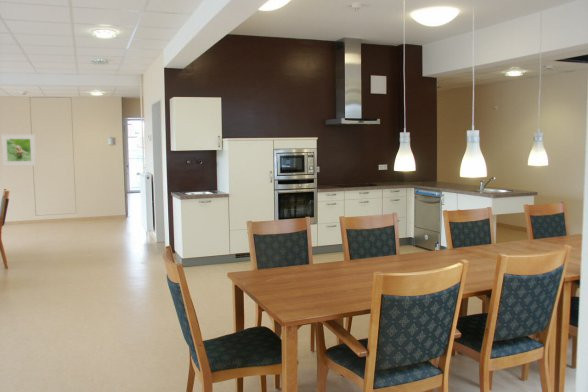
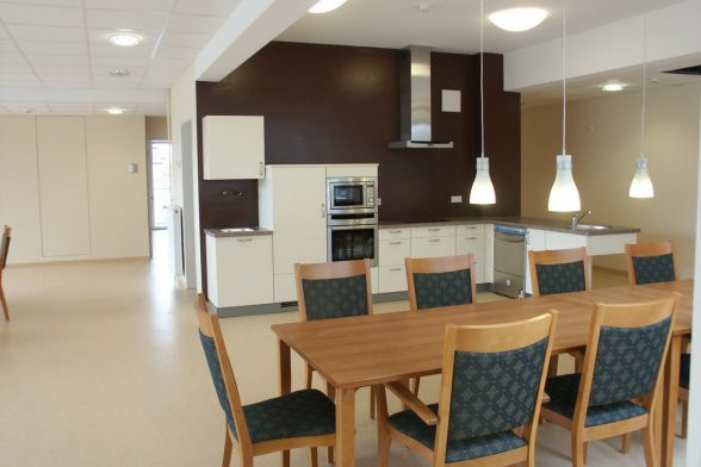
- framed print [0,133,37,167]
